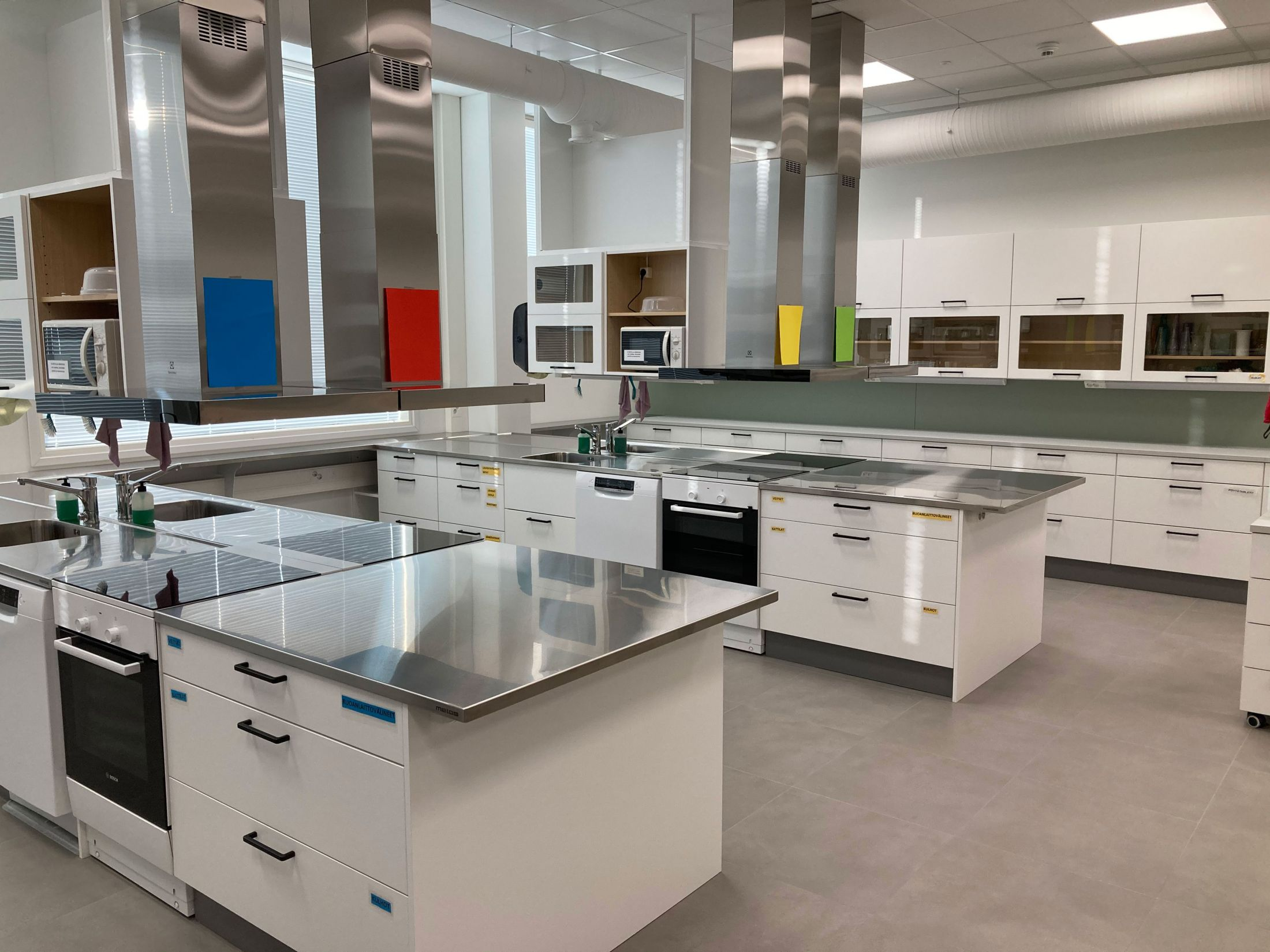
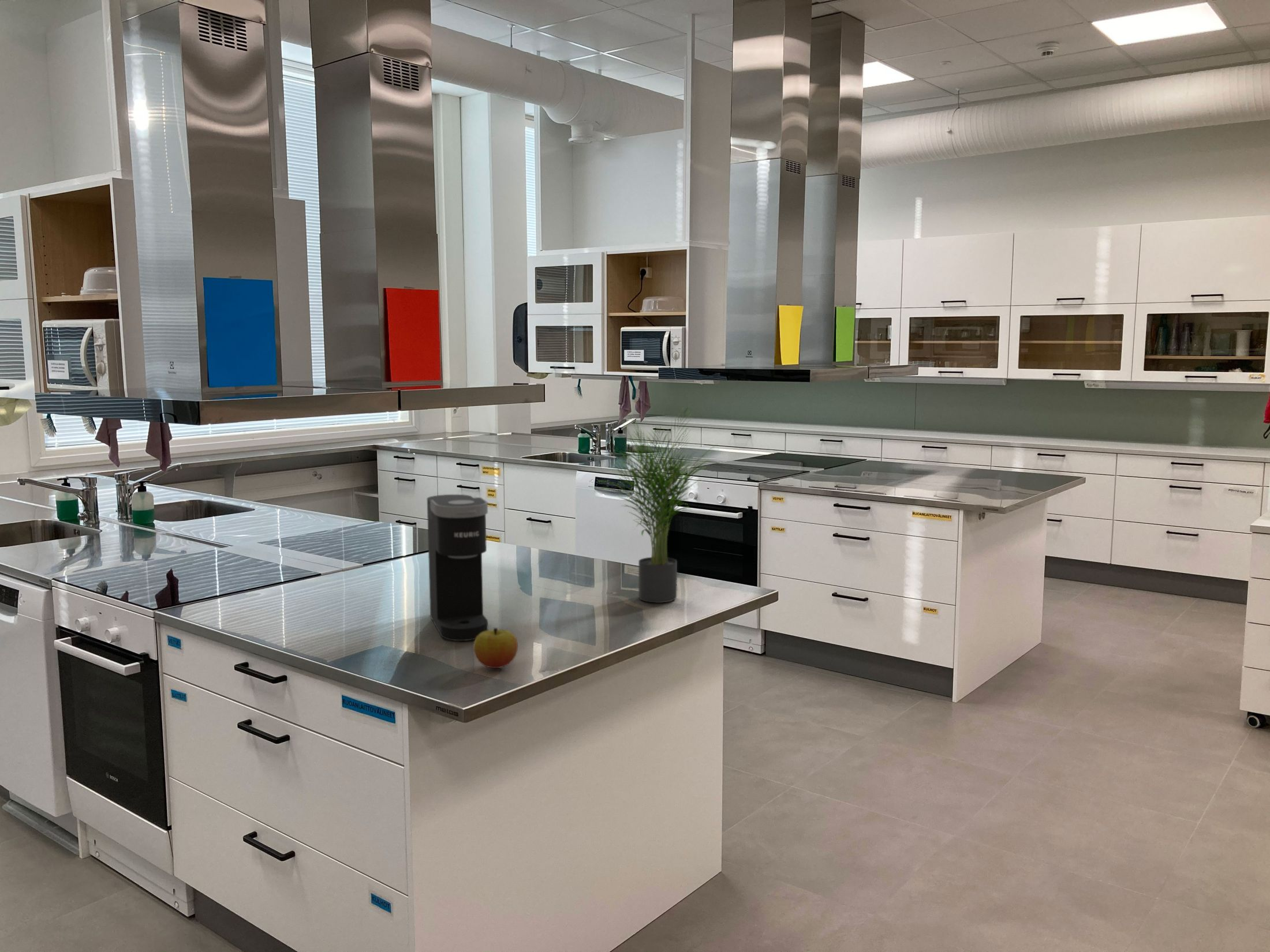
+ apple [473,627,518,669]
+ coffee maker [427,494,488,642]
+ potted plant [599,404,718,604]
